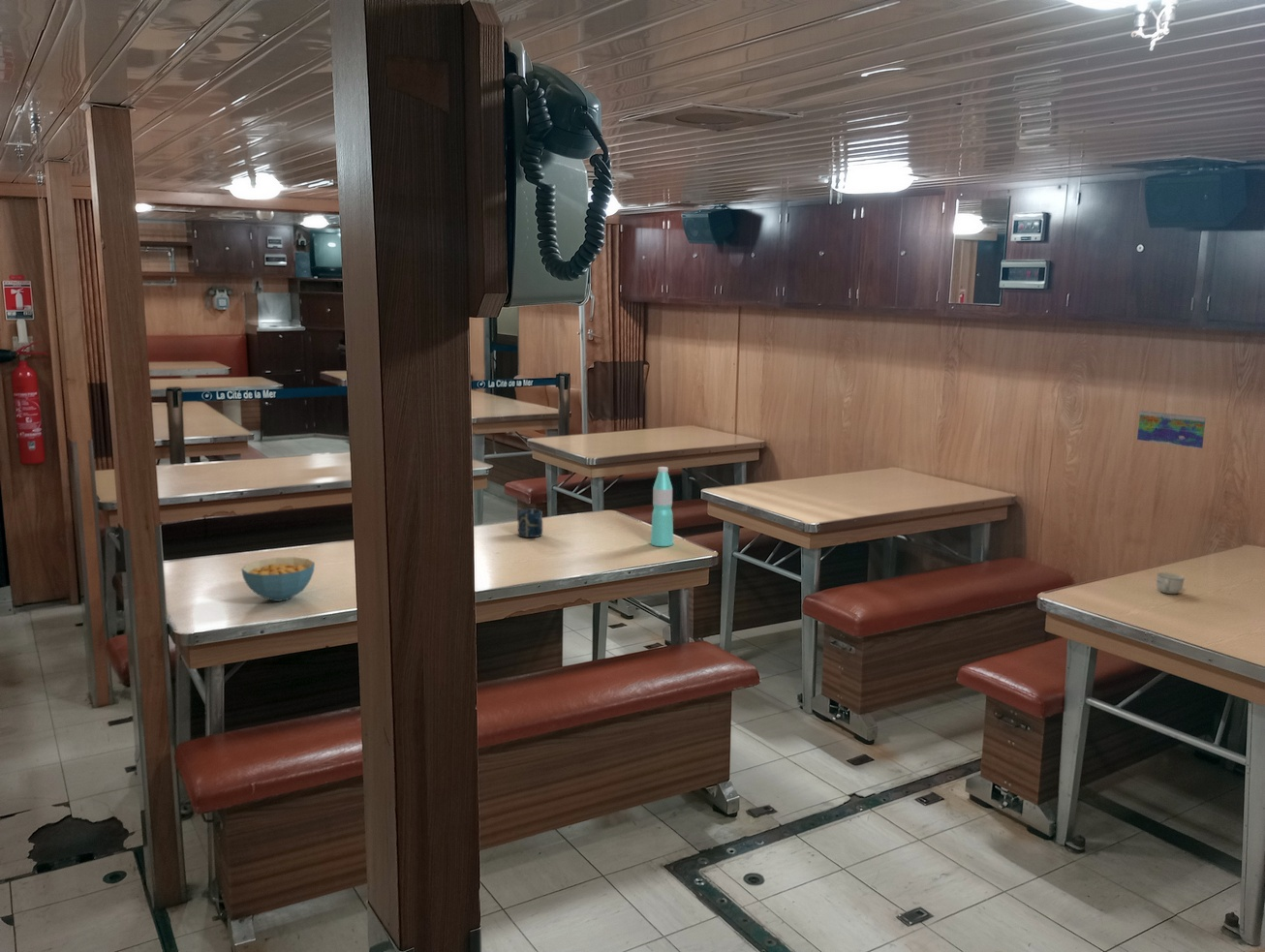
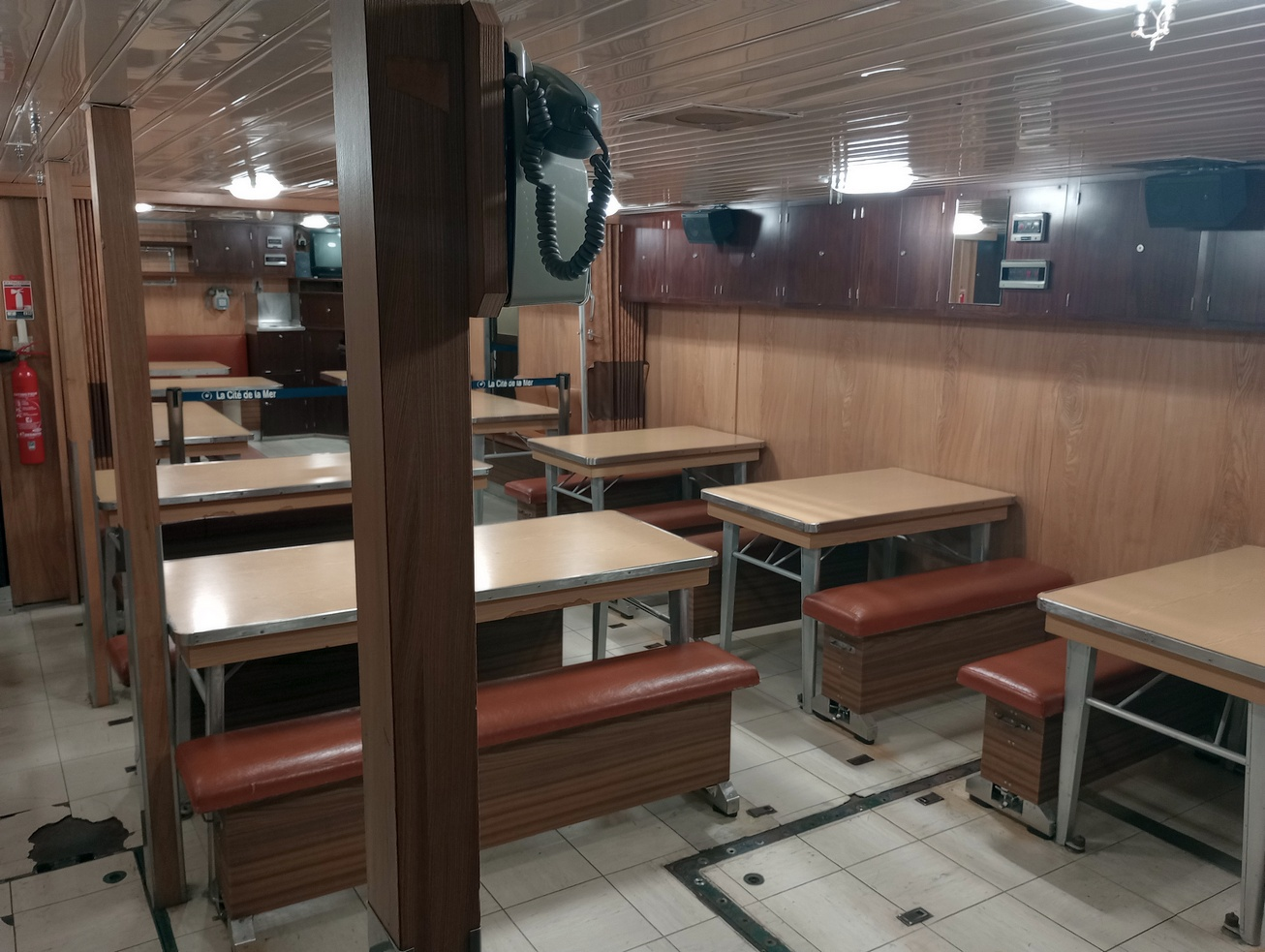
- cereal bowl [240,556,316,602]
- cup [1156,571,1186,595]
- cup [517,508,543,538]
- map [1136,410,1207,449]
- water bottle [650,466,674,547]
